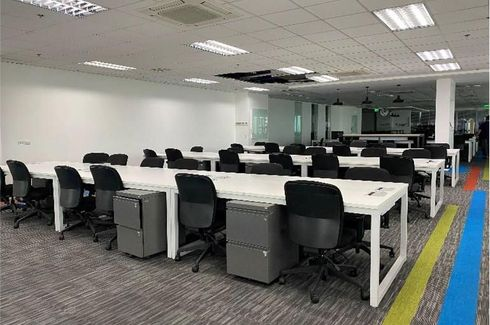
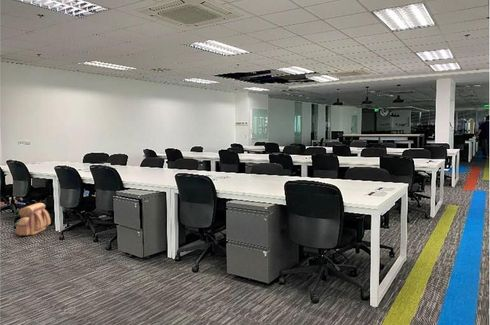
+ backpack [14,202,52,236]
